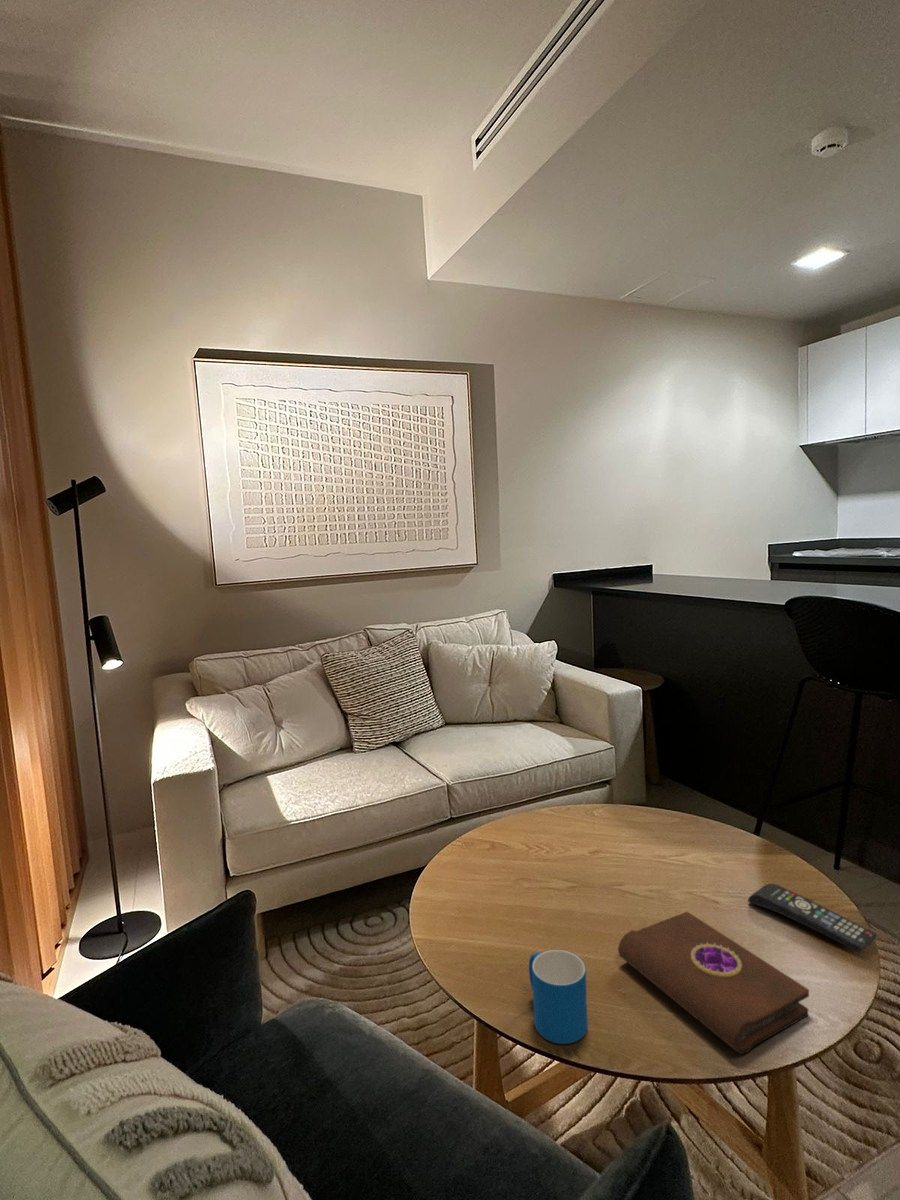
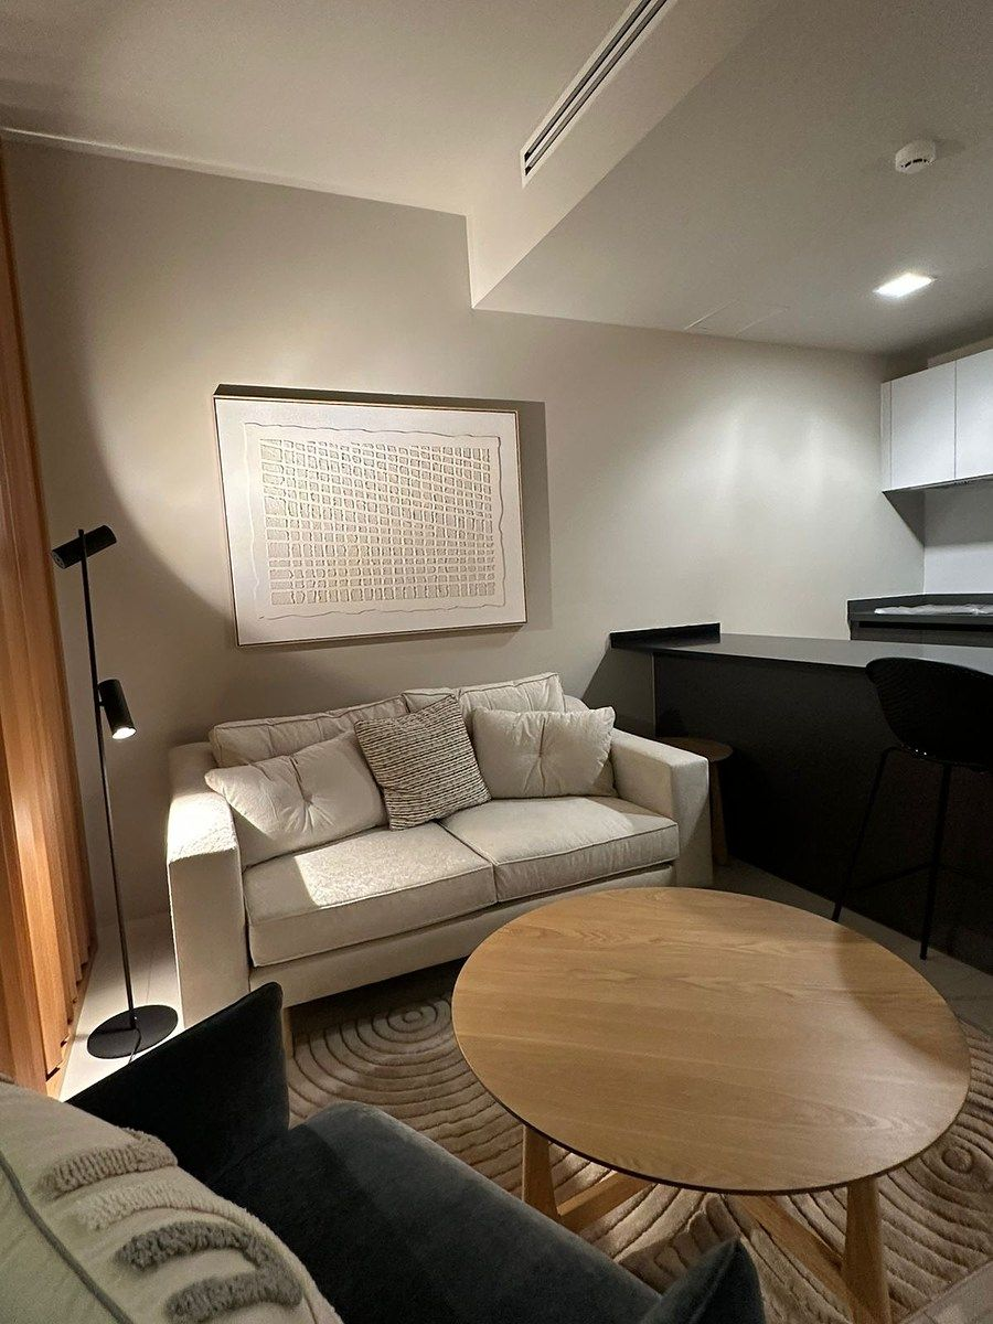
- remote control [747,883,878,953]
- mug [528,949,589,1045]
- book [617,911,810,1055]
